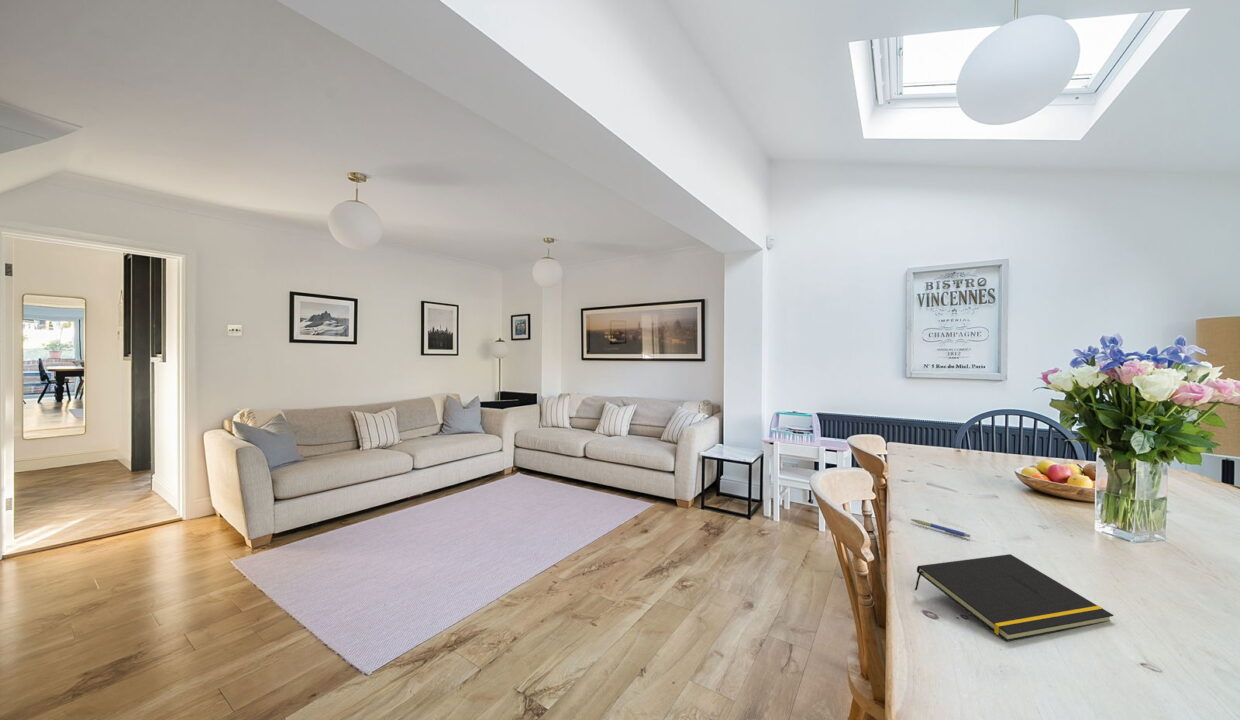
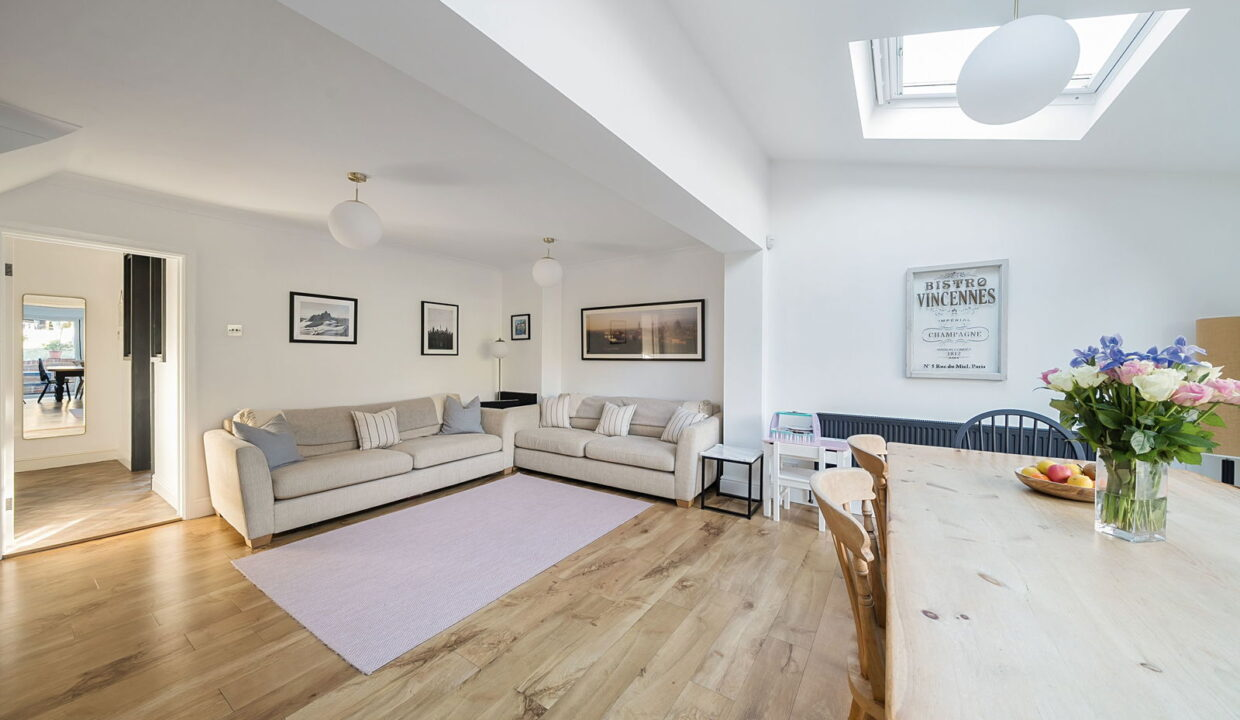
- pen [910,518,971,538]
- notepad [914,553,1114,642]
